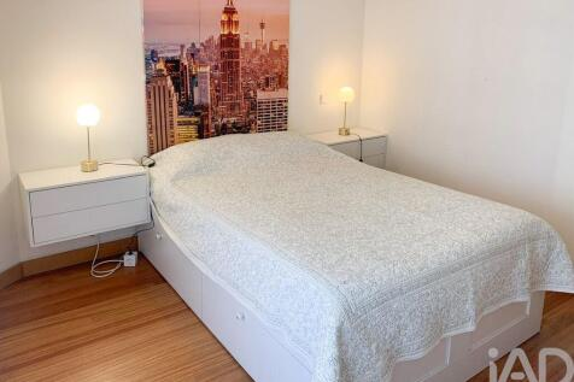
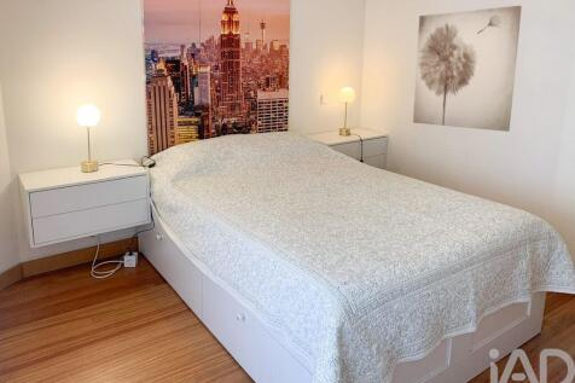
+ wall art [412,5,523,133]
